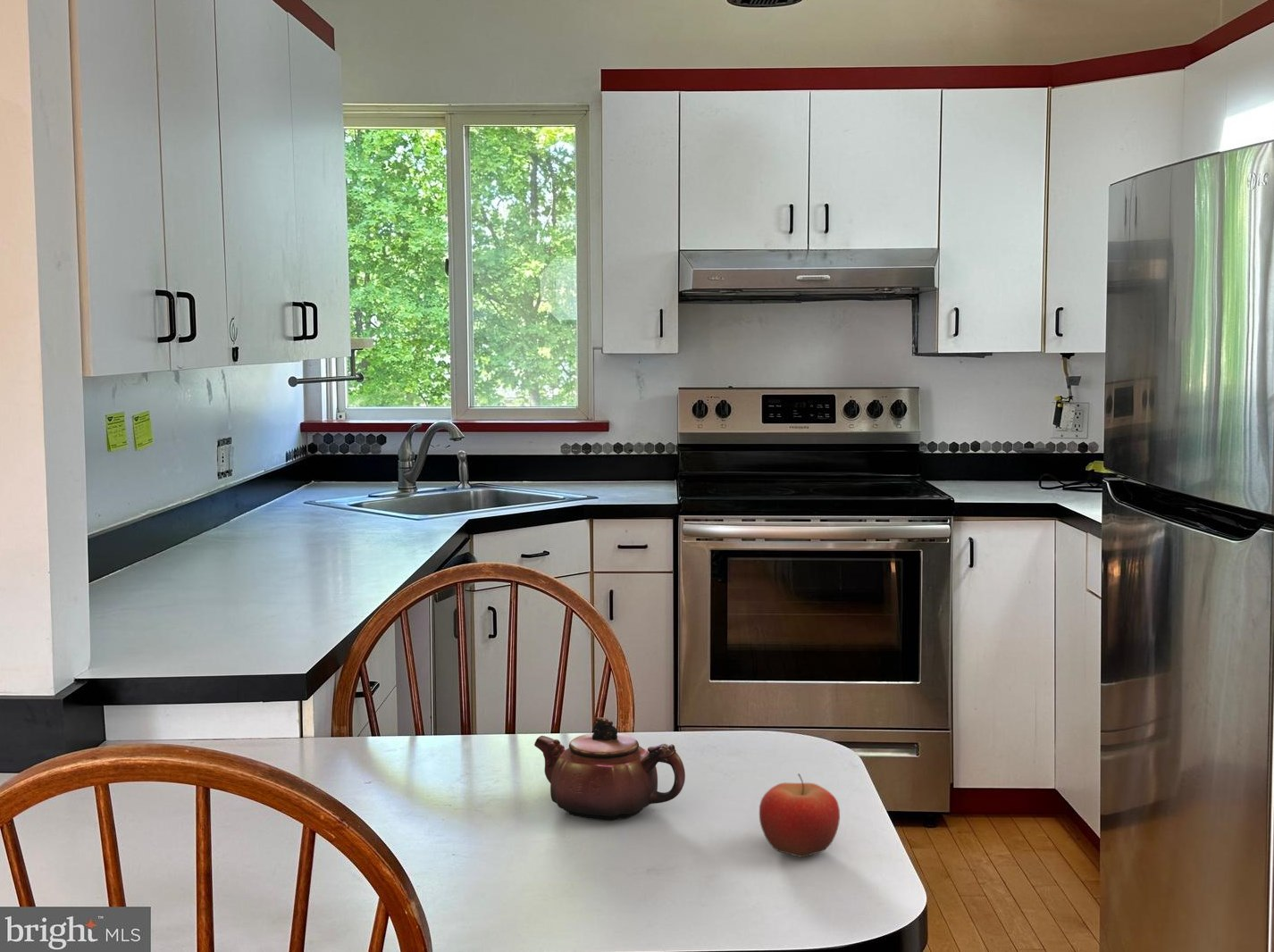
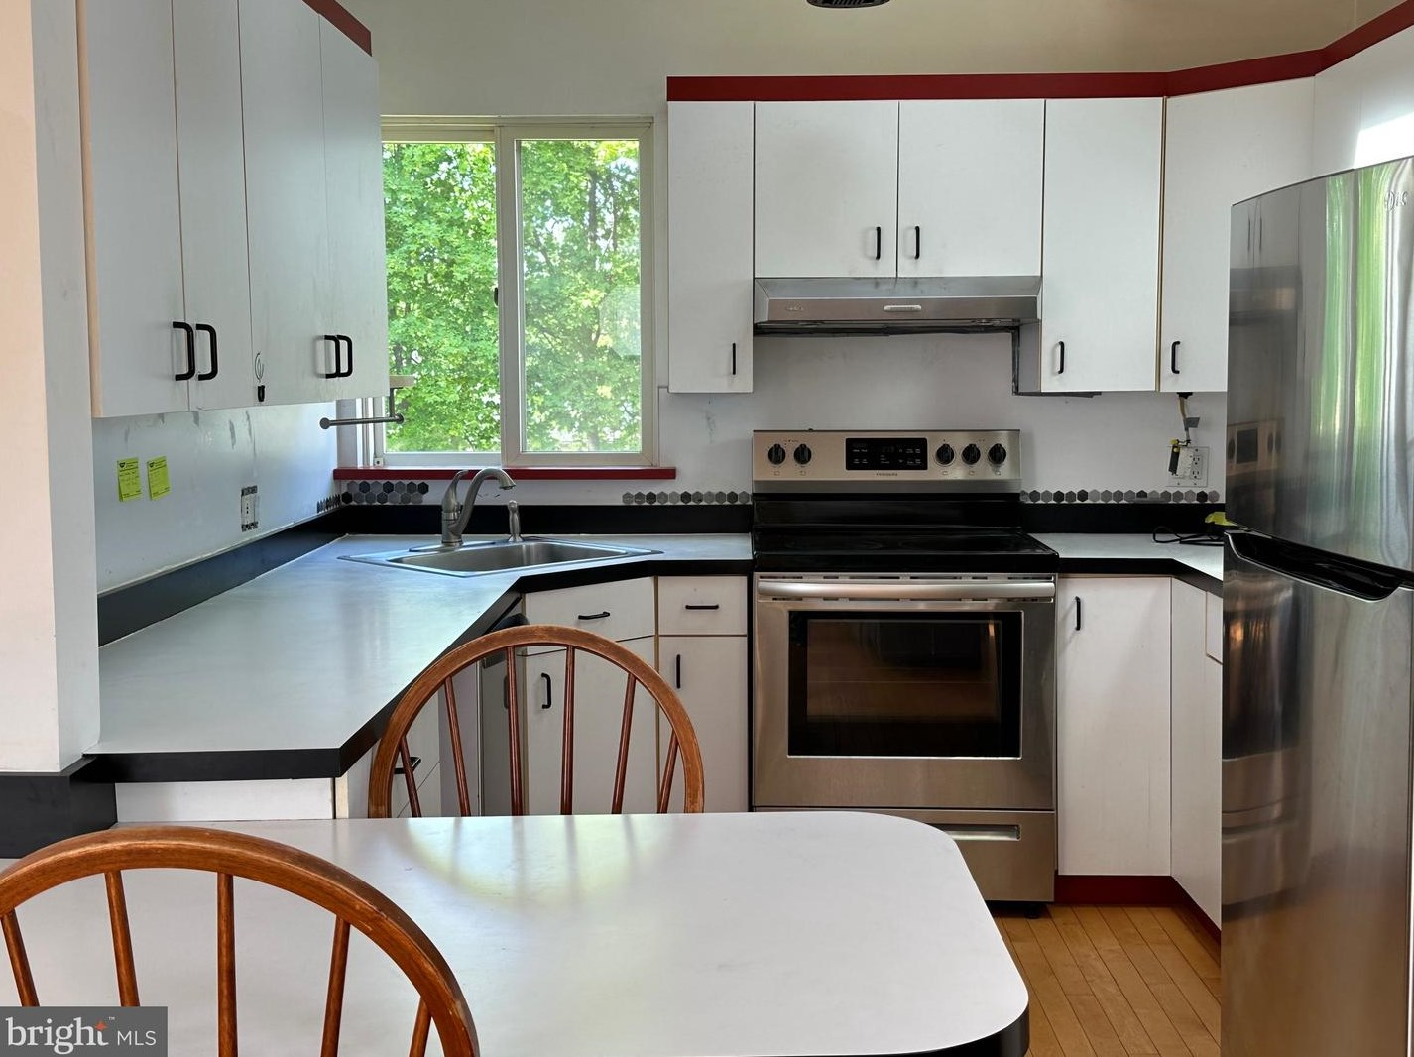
- fruit [759,772,841,858]
- teapot [533,716,686,822]
